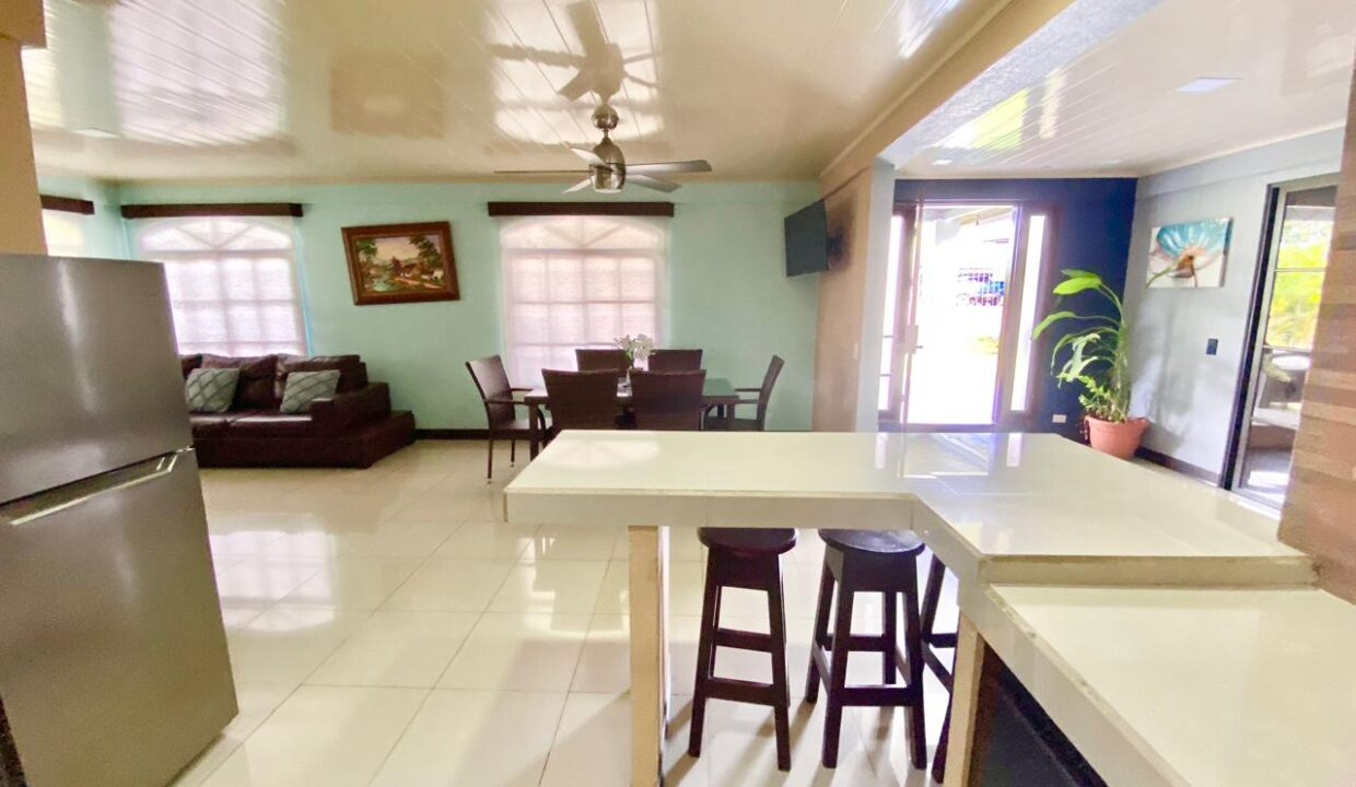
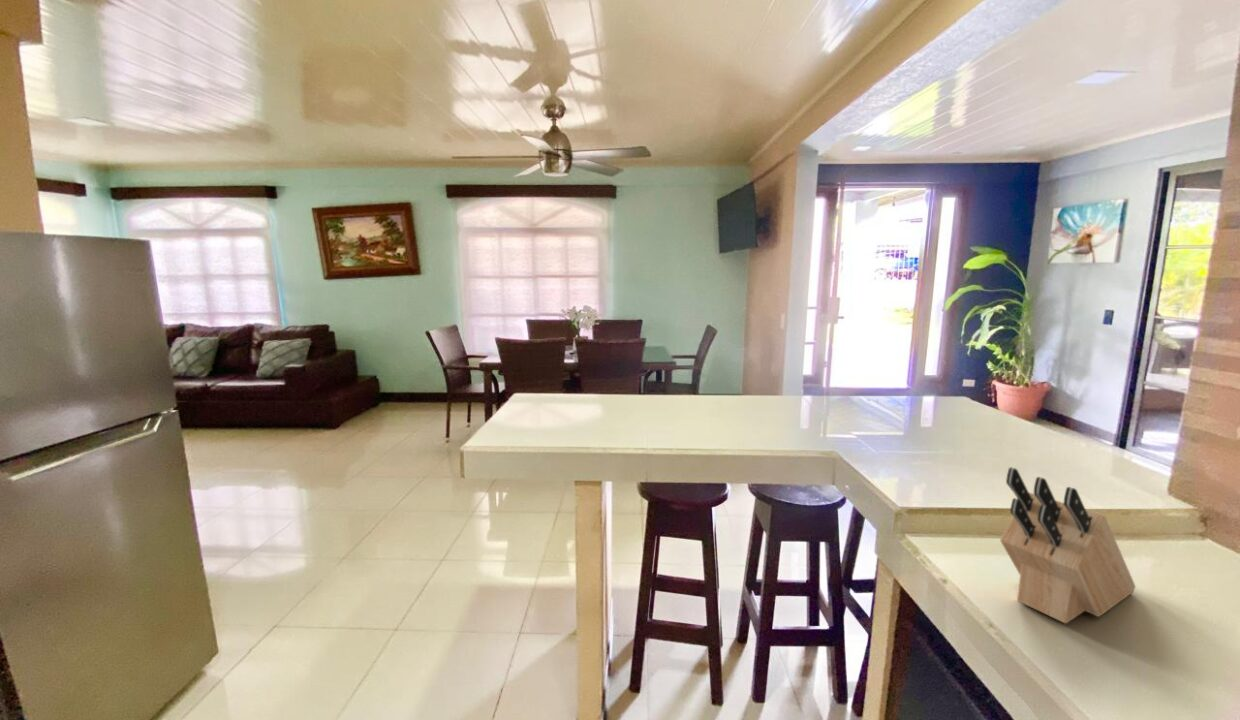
+ knife block [999,466,1137,625]
